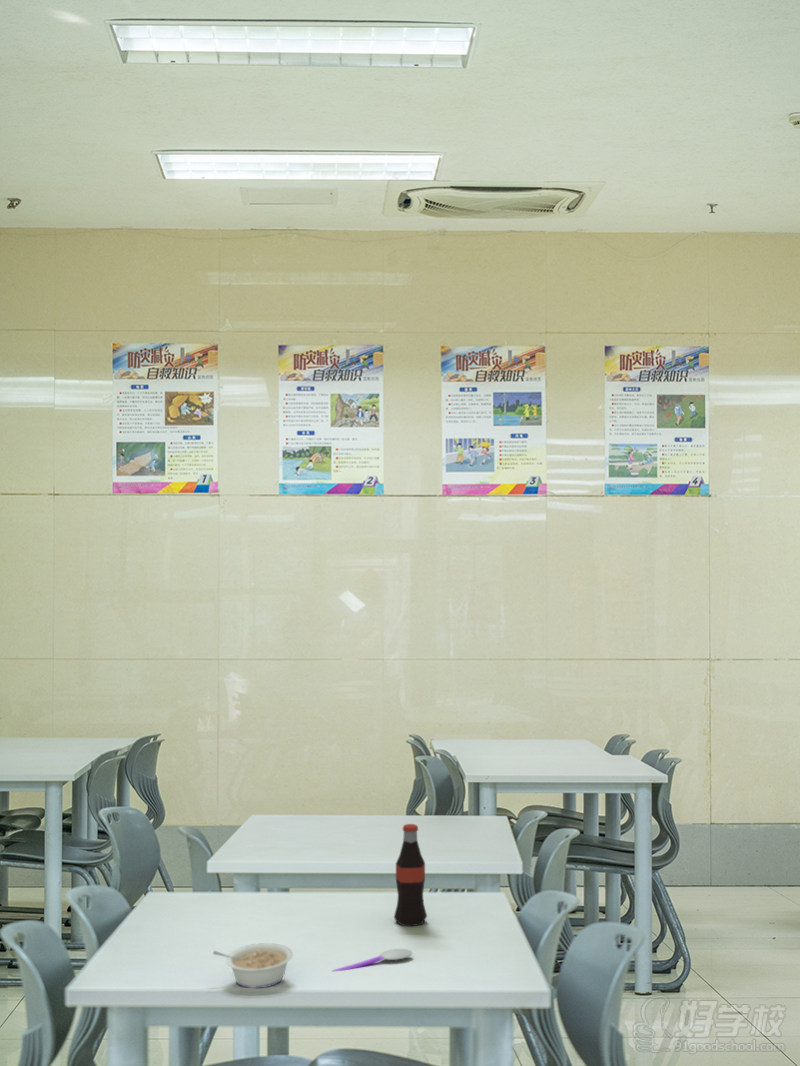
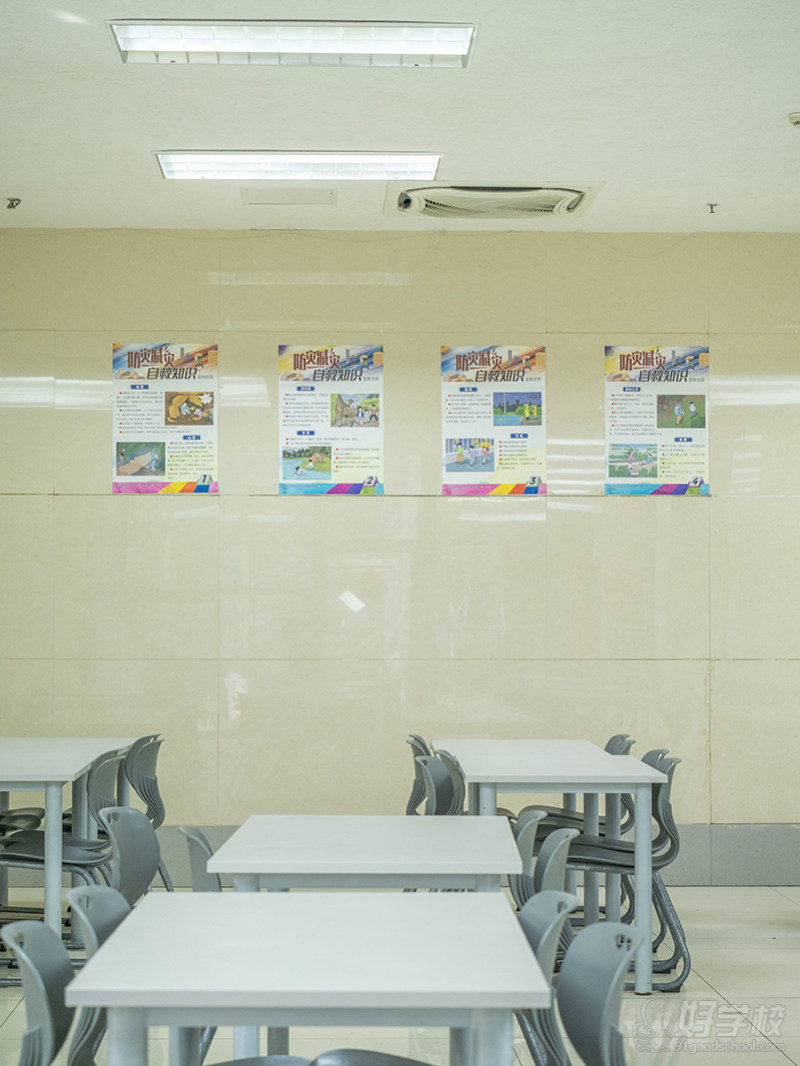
- spoon [331,948,413,972]
- bottle [393,823,428,927]
- legume [212,942,294,989]
